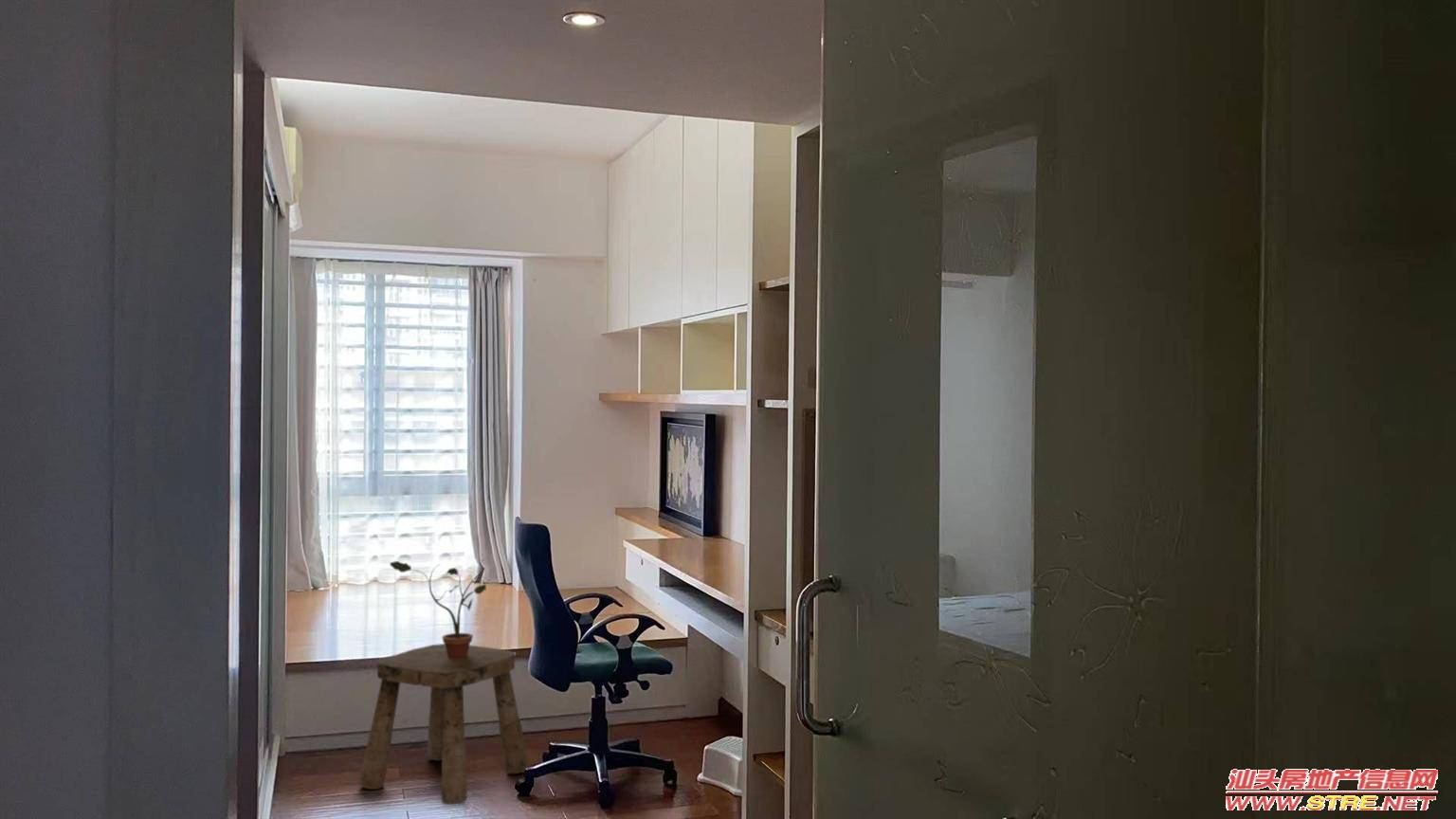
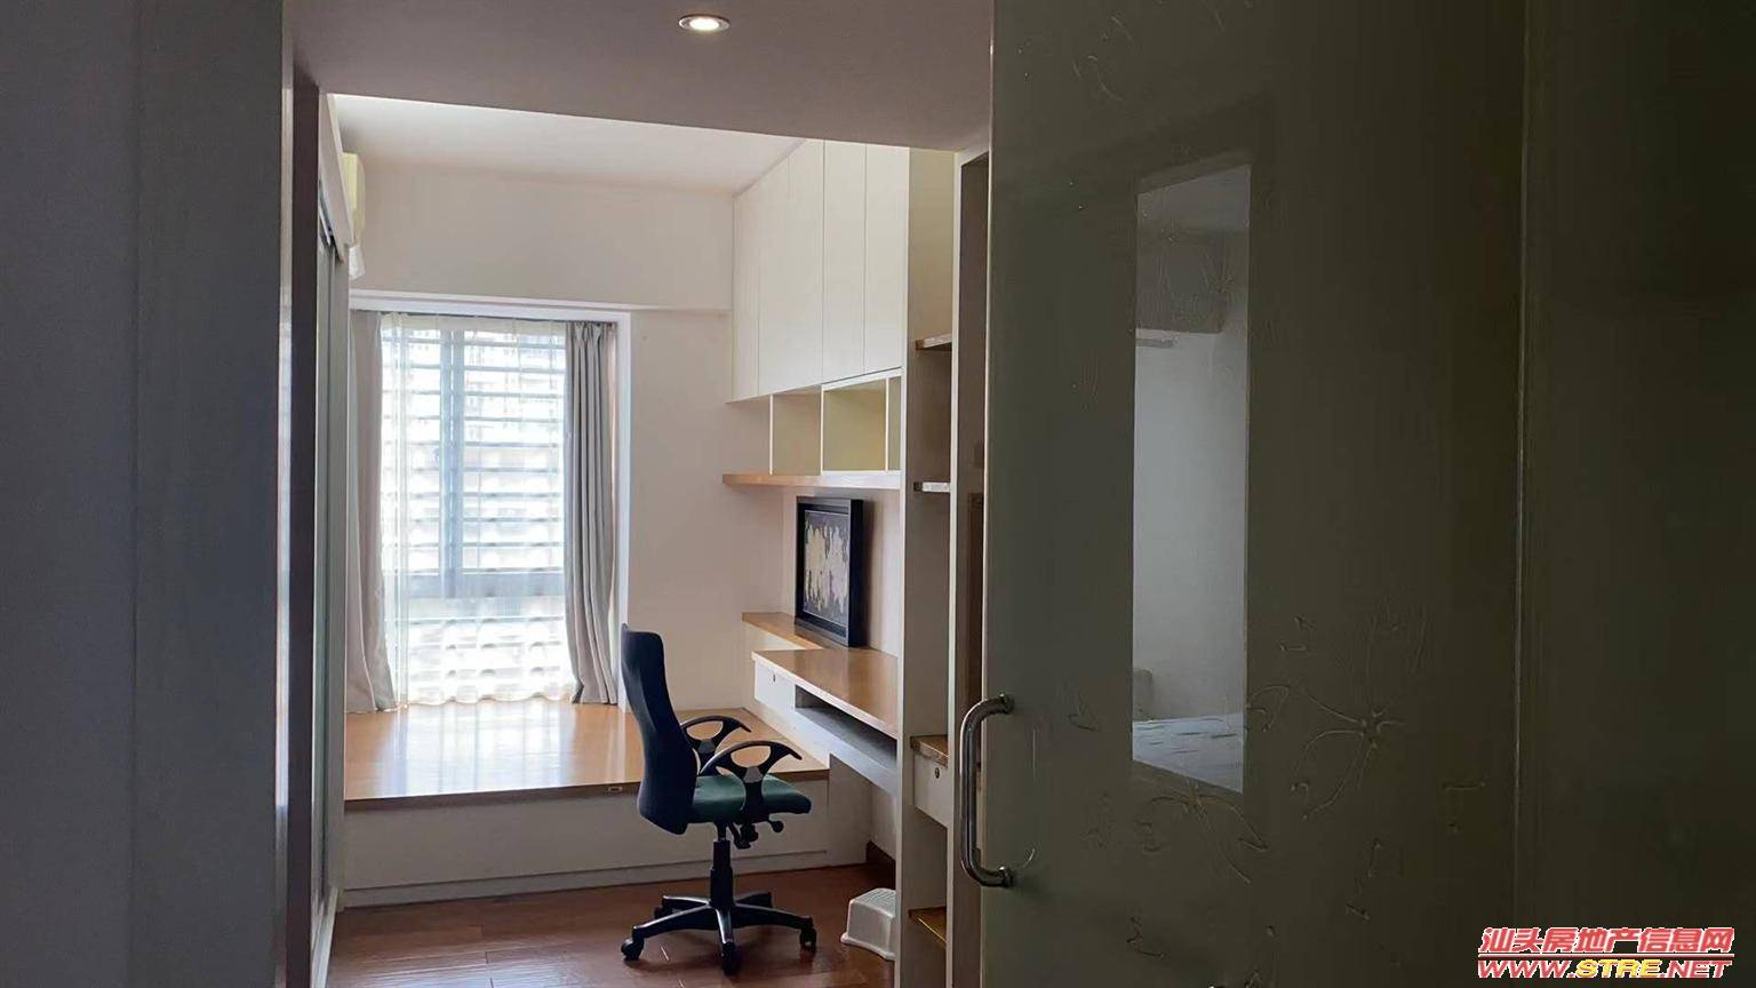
- stool [358,643,530,806]
- potted plant [389,560,487,658]
